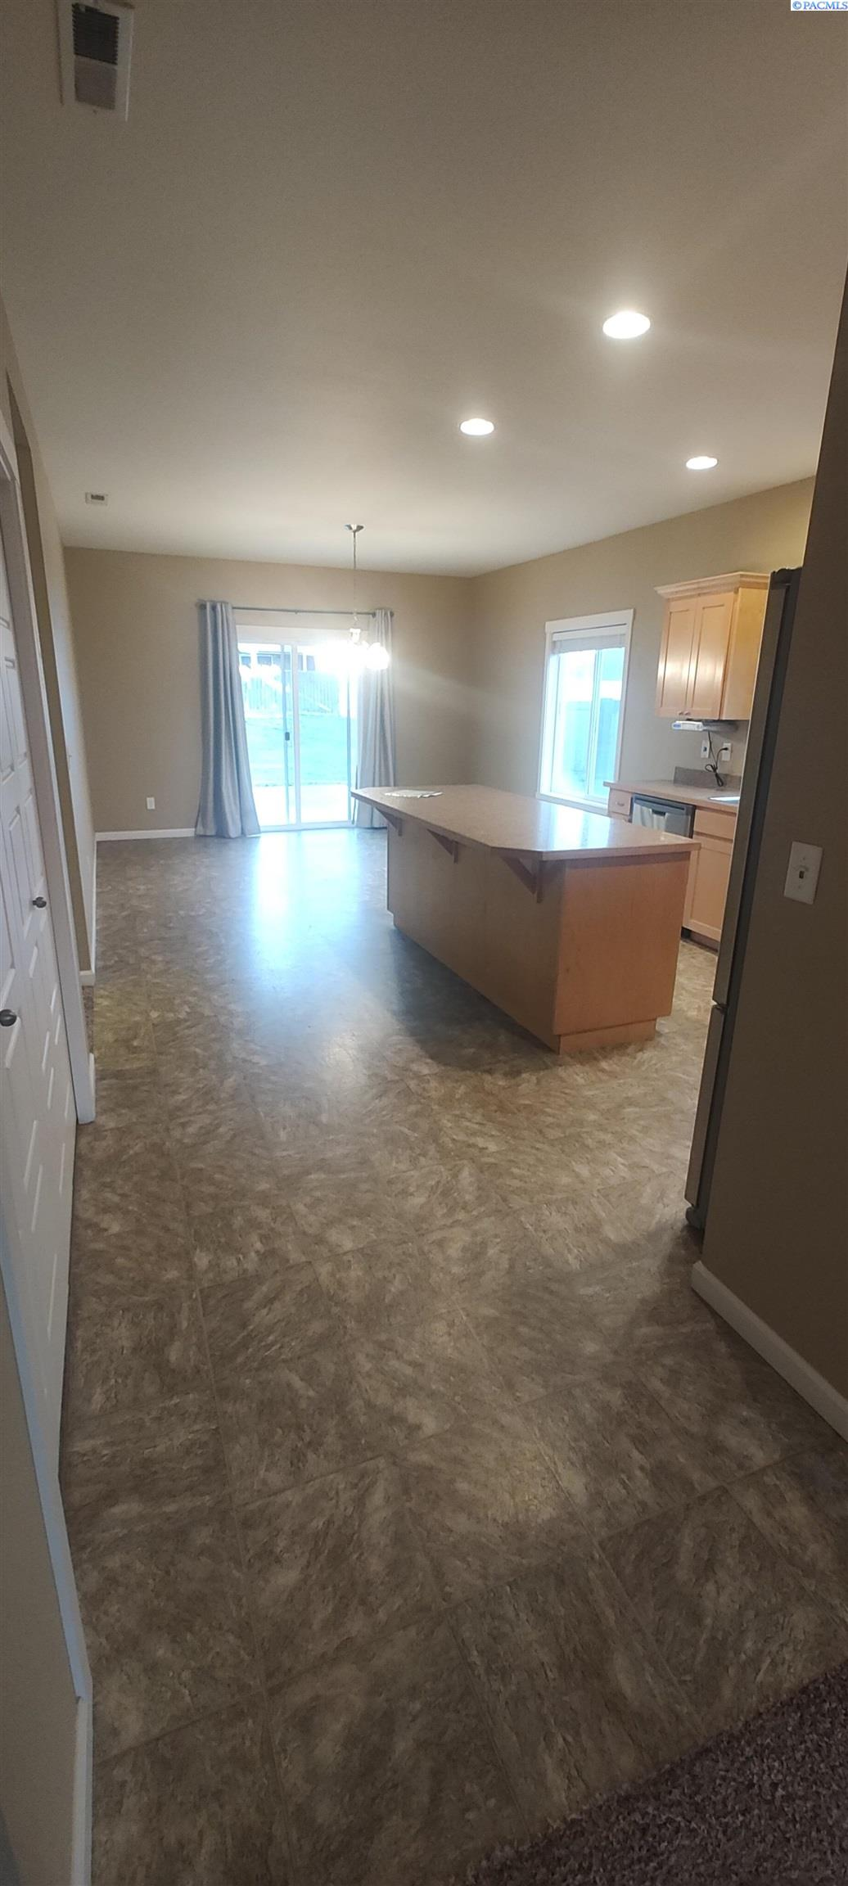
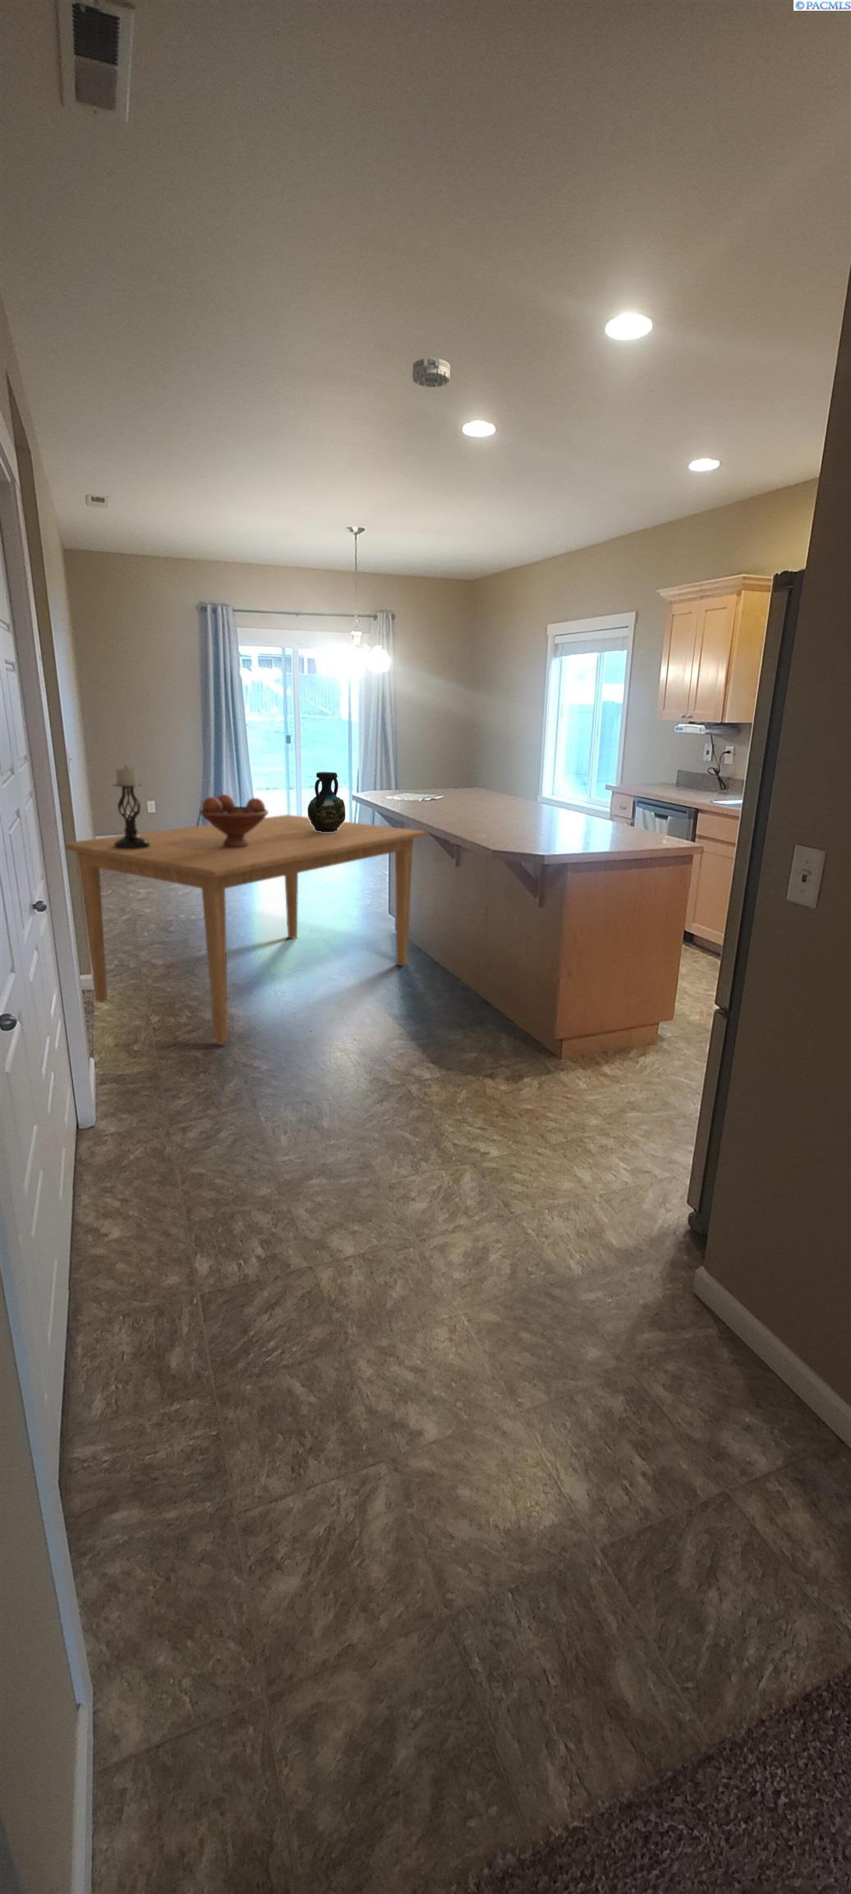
+ candle holder [111,765,151,849]
+ vase [308,771,345,832]
+ fruit bowl [199,794,269,848]
+ smoke detector [412,356,451,388]
+ dining table [65,814,426,1044]
